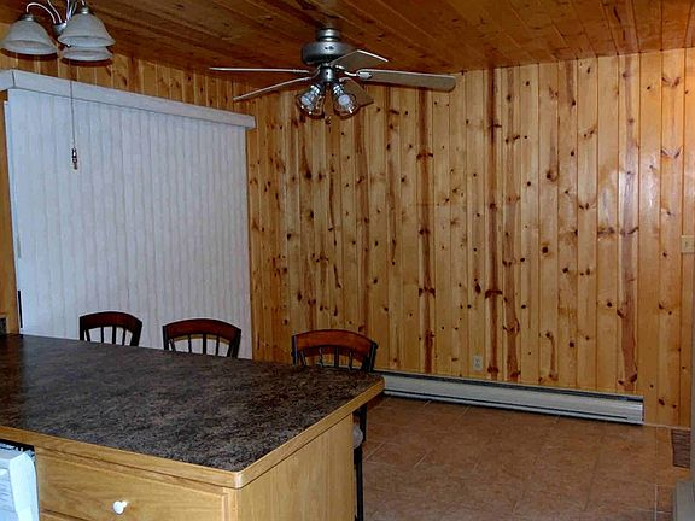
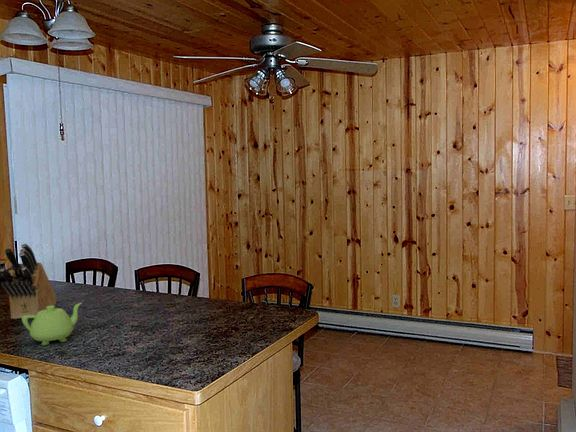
+ teapot [21,302,83,346]
+ knife block [0,243,58,320]
